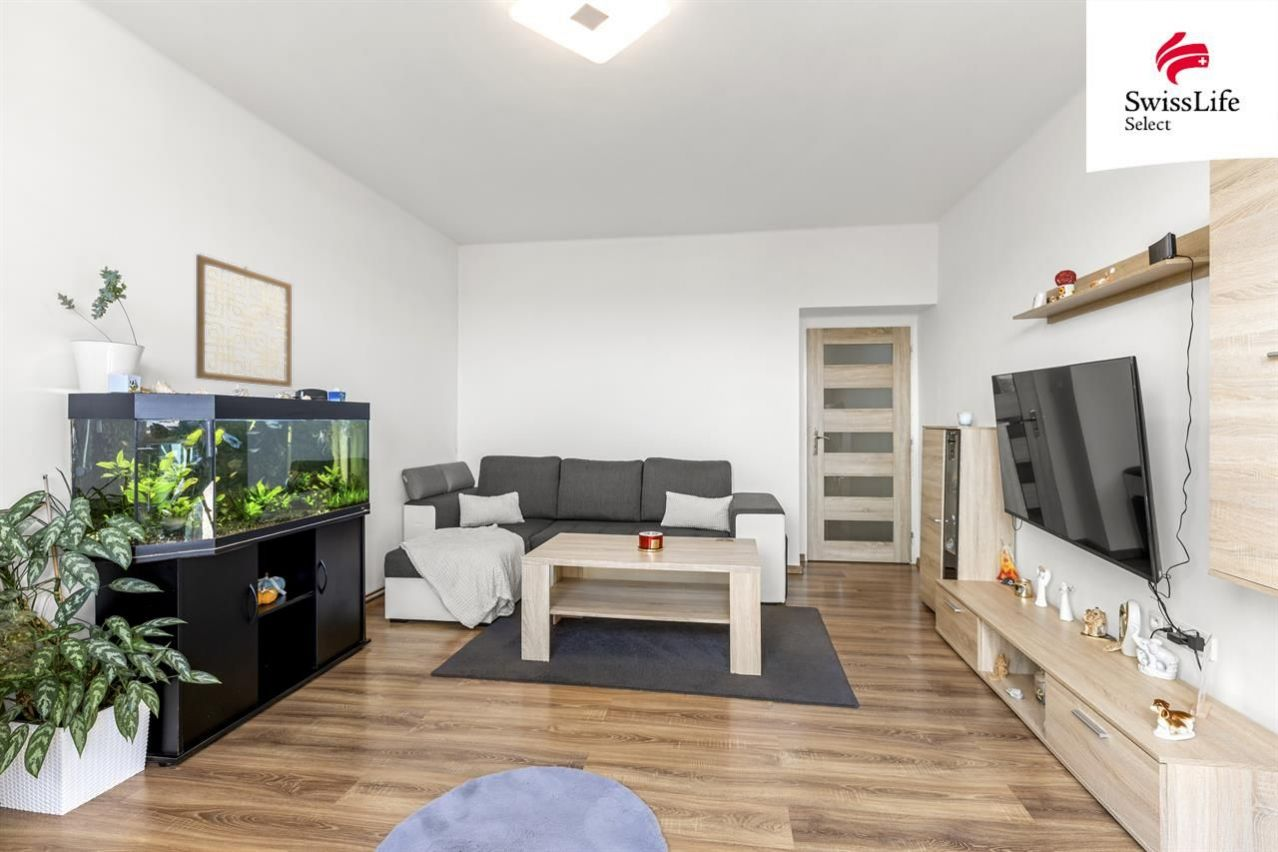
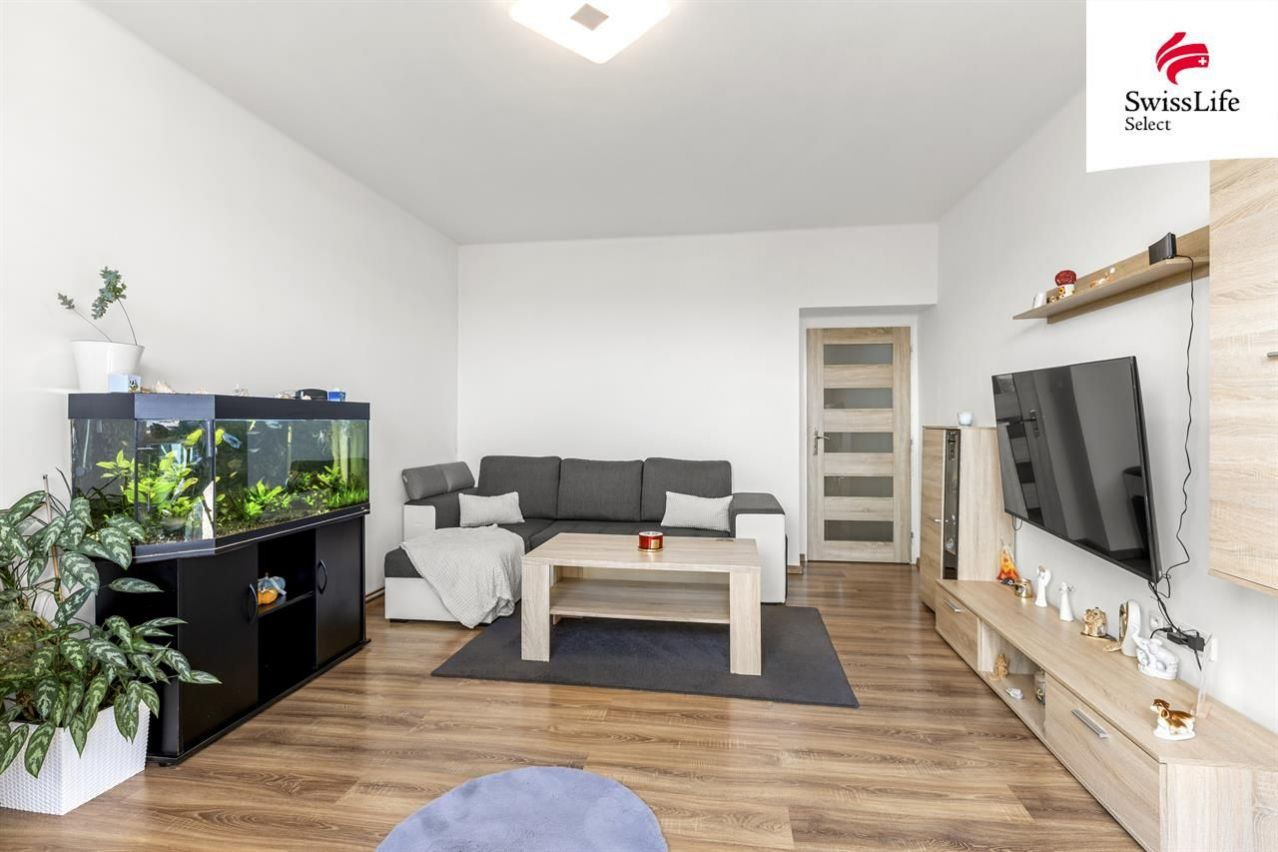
- wall art [195,253,293,388]
